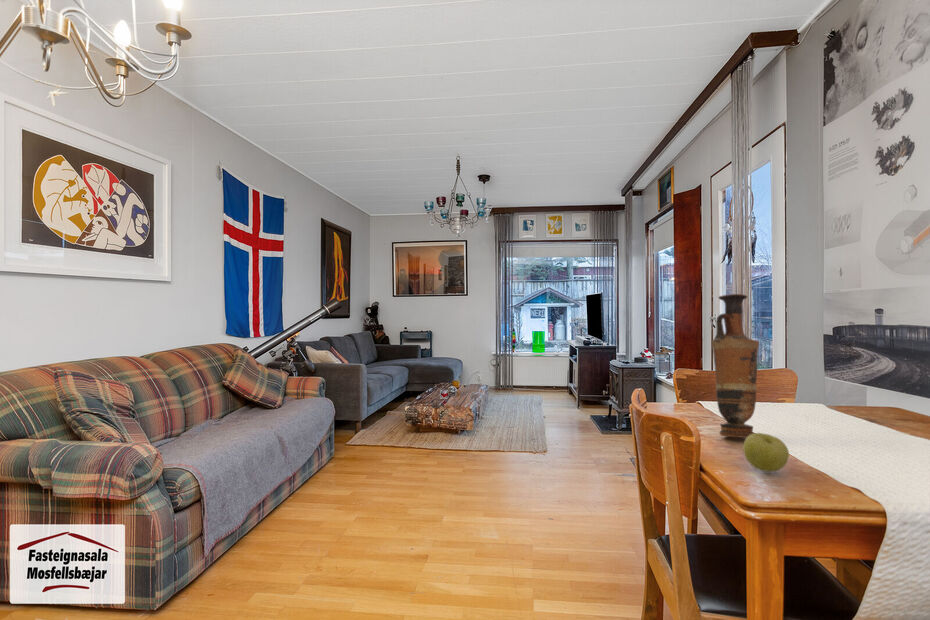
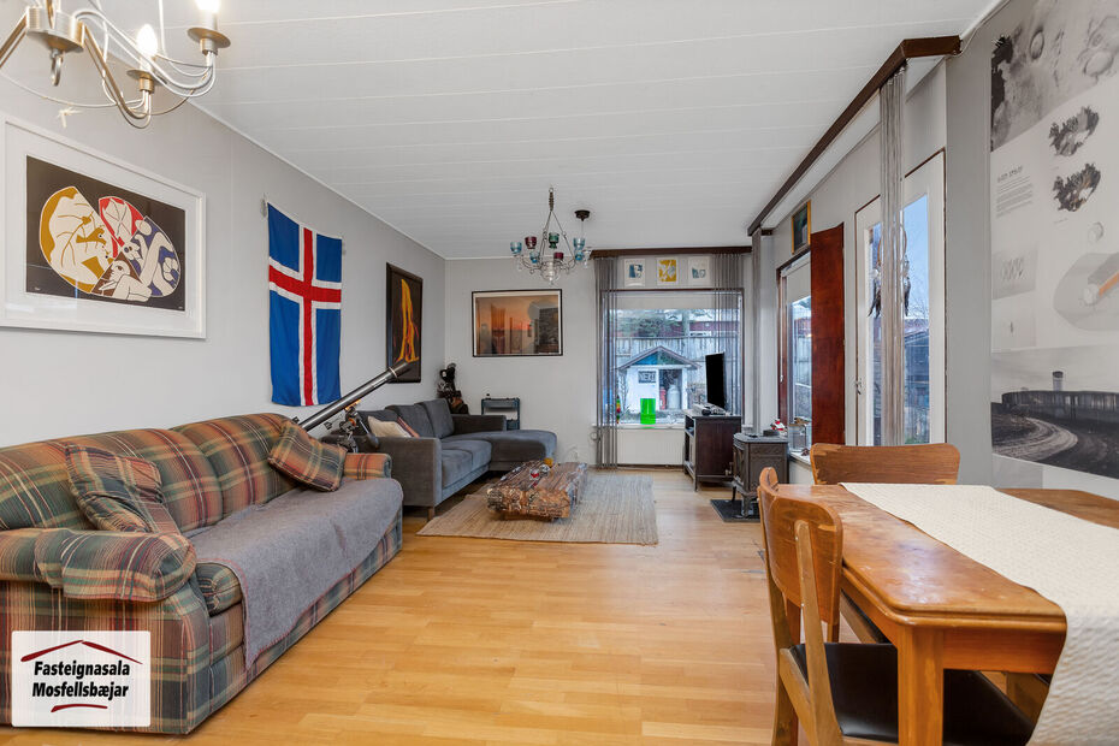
- vase [710,293,760,439]
- apple [742,432,790,473]
